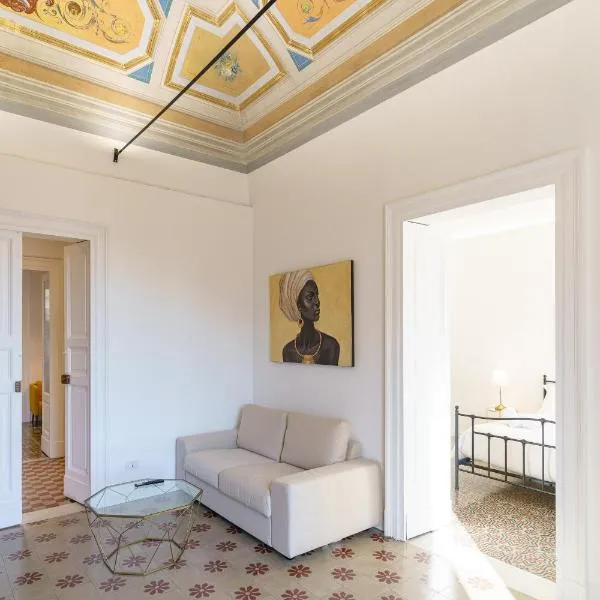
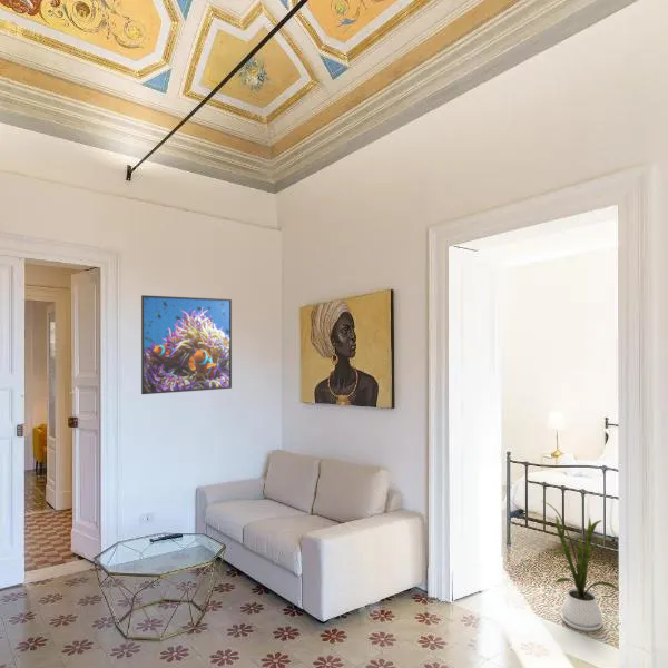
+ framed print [140,294,233,395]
+ house plant [541,500,620,632]
